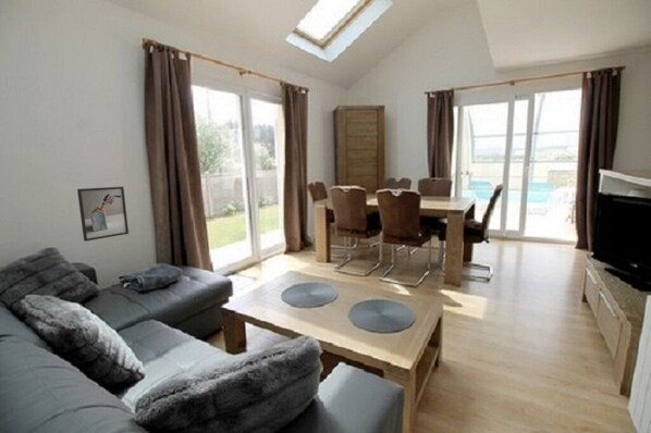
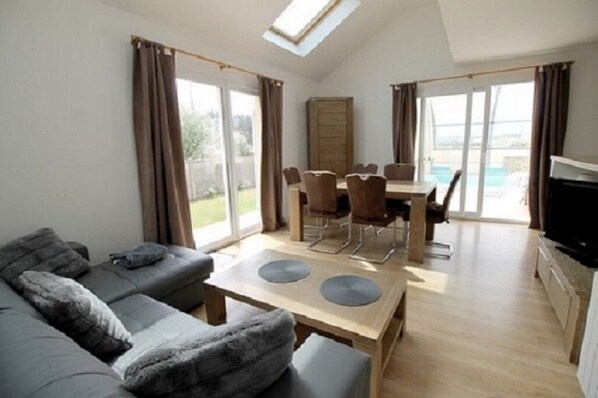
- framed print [76,186,130,243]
